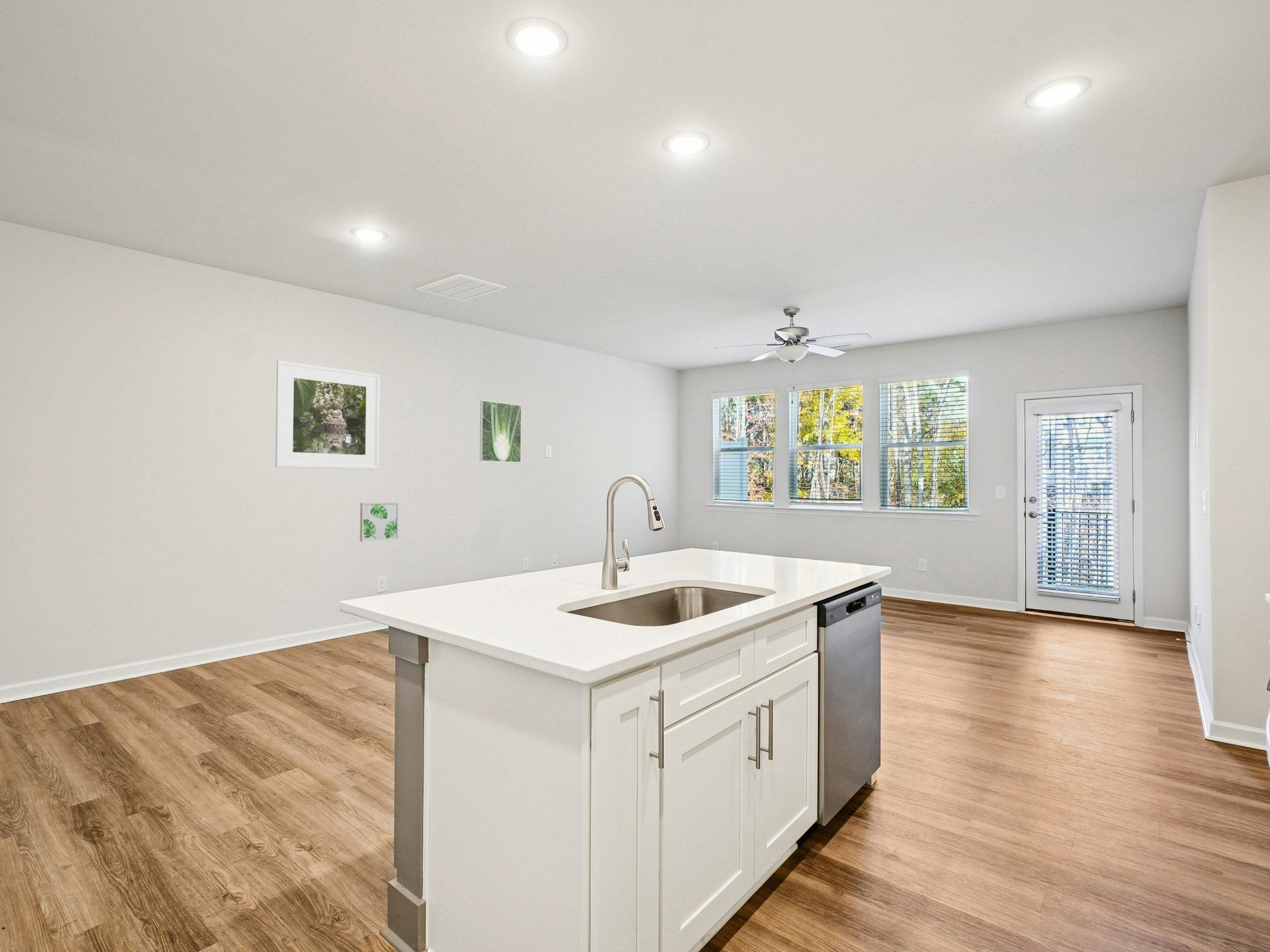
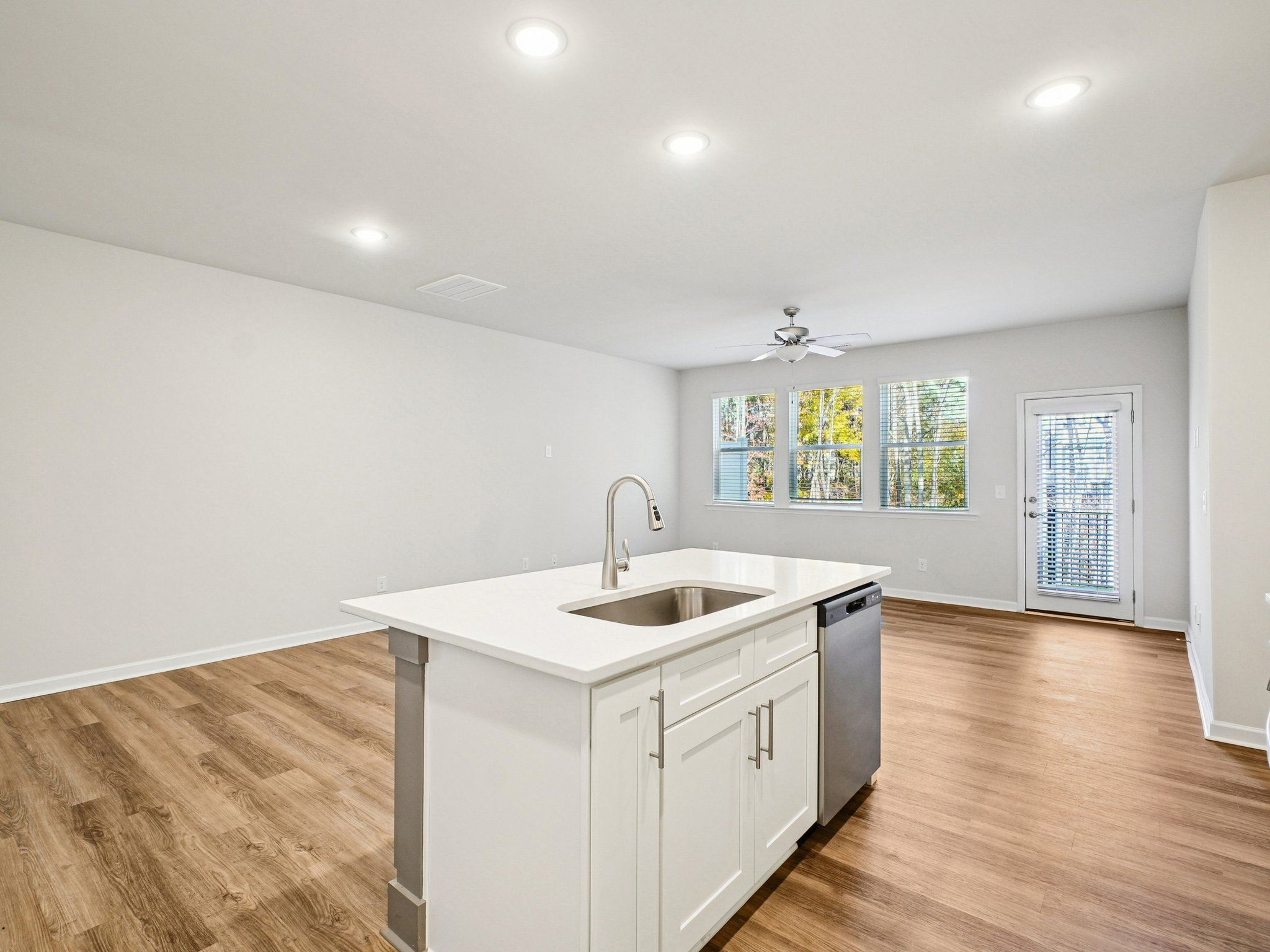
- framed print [275,360,381,470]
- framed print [479,400,522,463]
- wall art [359,501,399,542]
